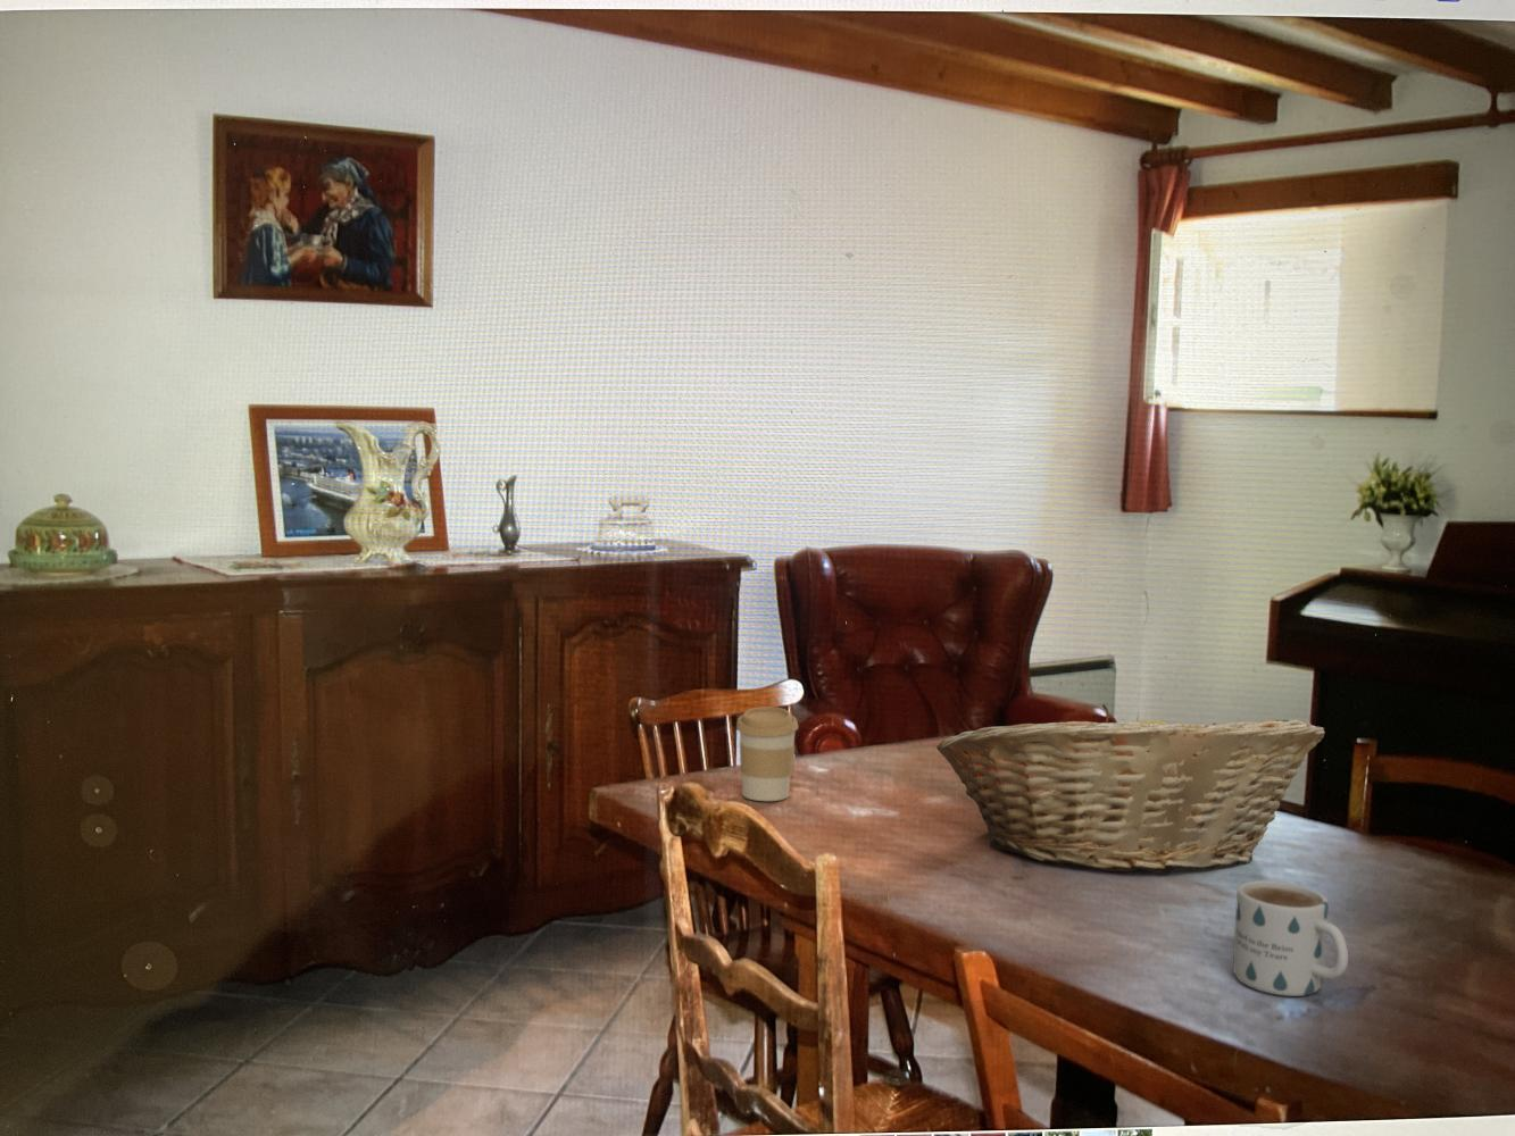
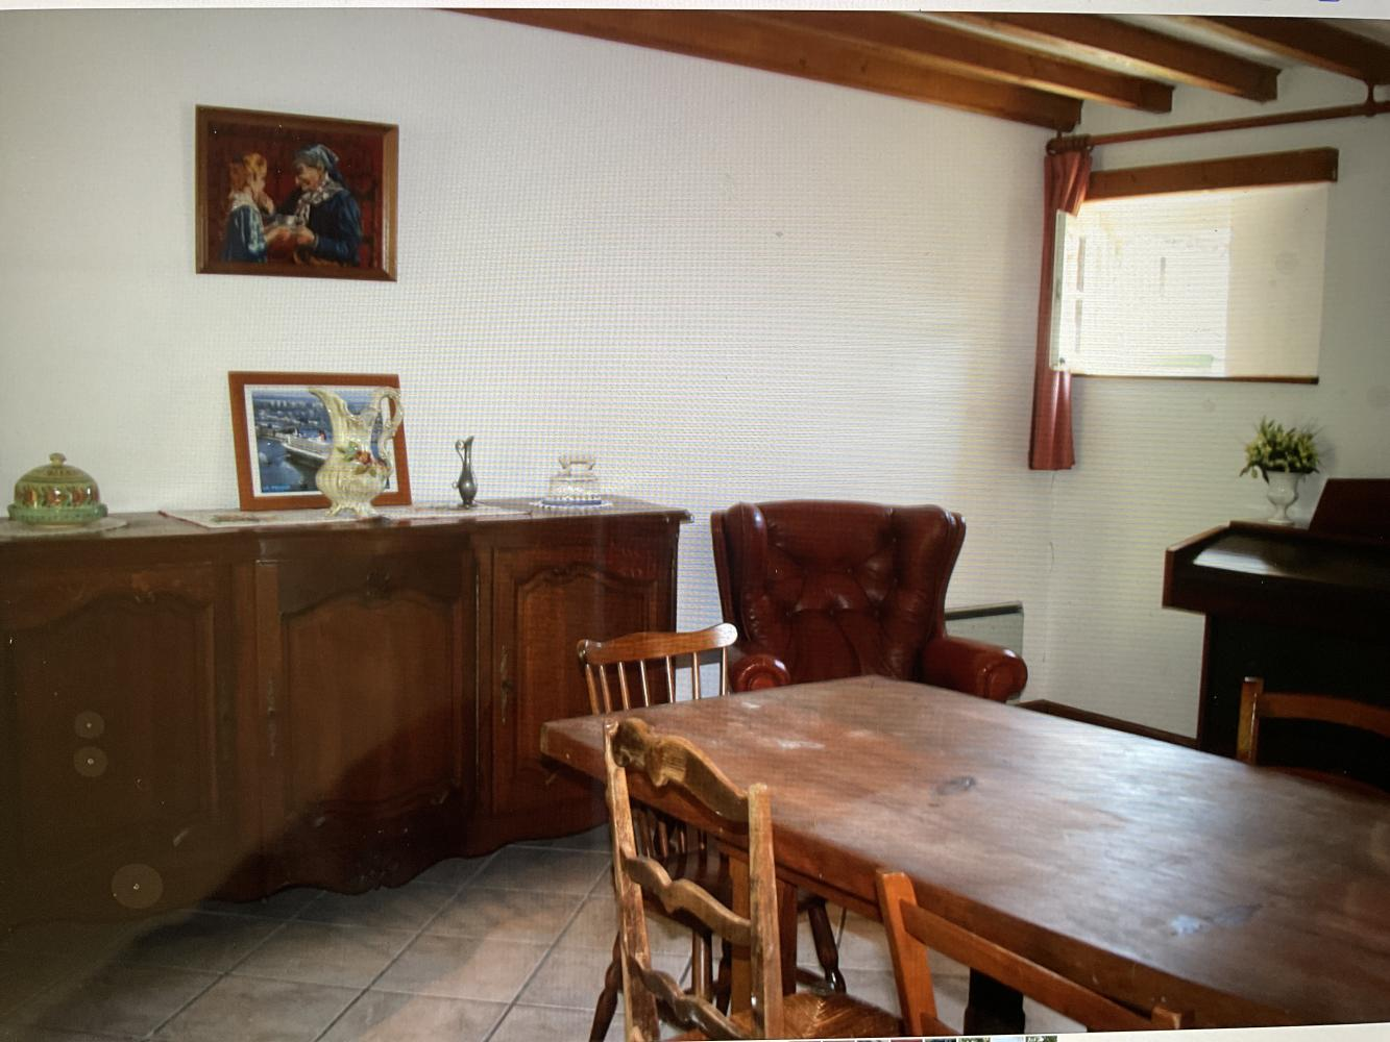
- mug [1232,879,1349,998]
- coffee cup [735,705,799,802]
- fruit basket [935,703,1326,875]
